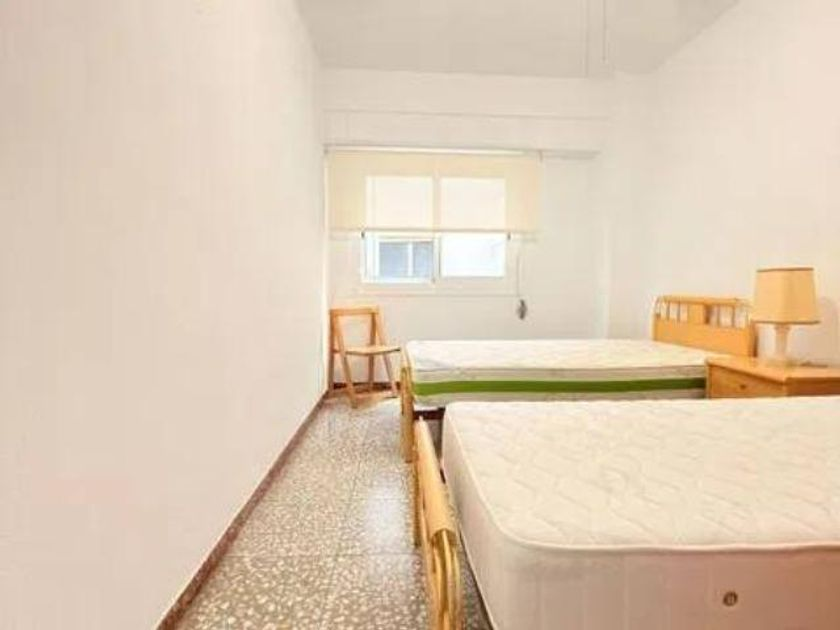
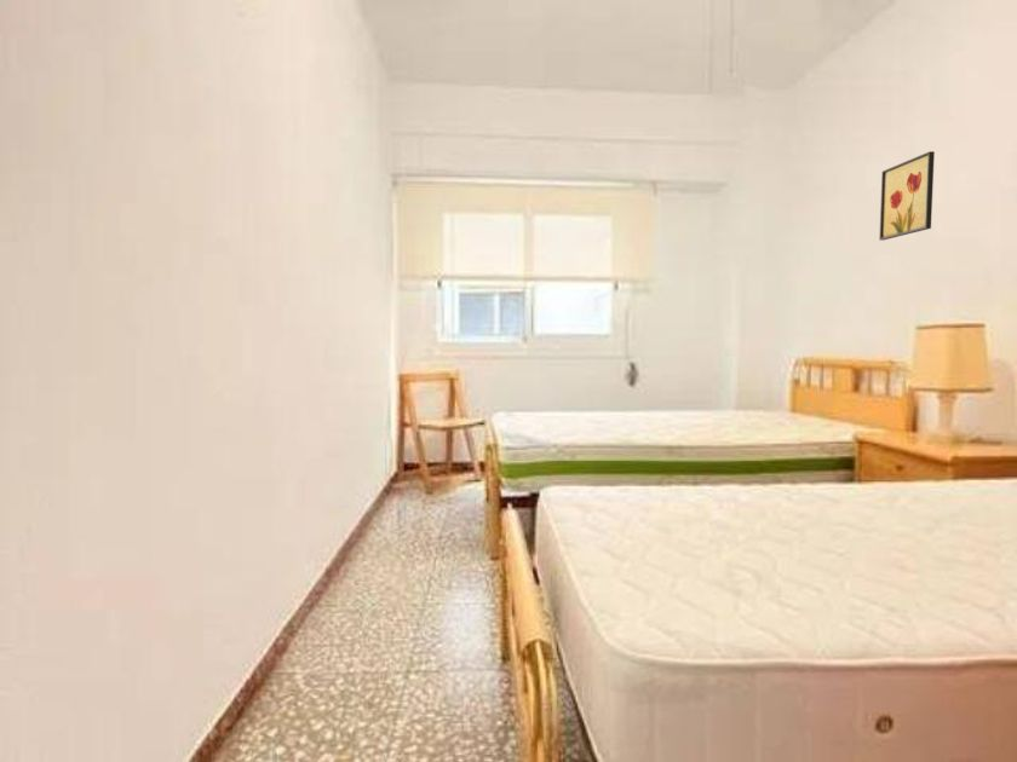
+ wall art [878,150,936,242]
